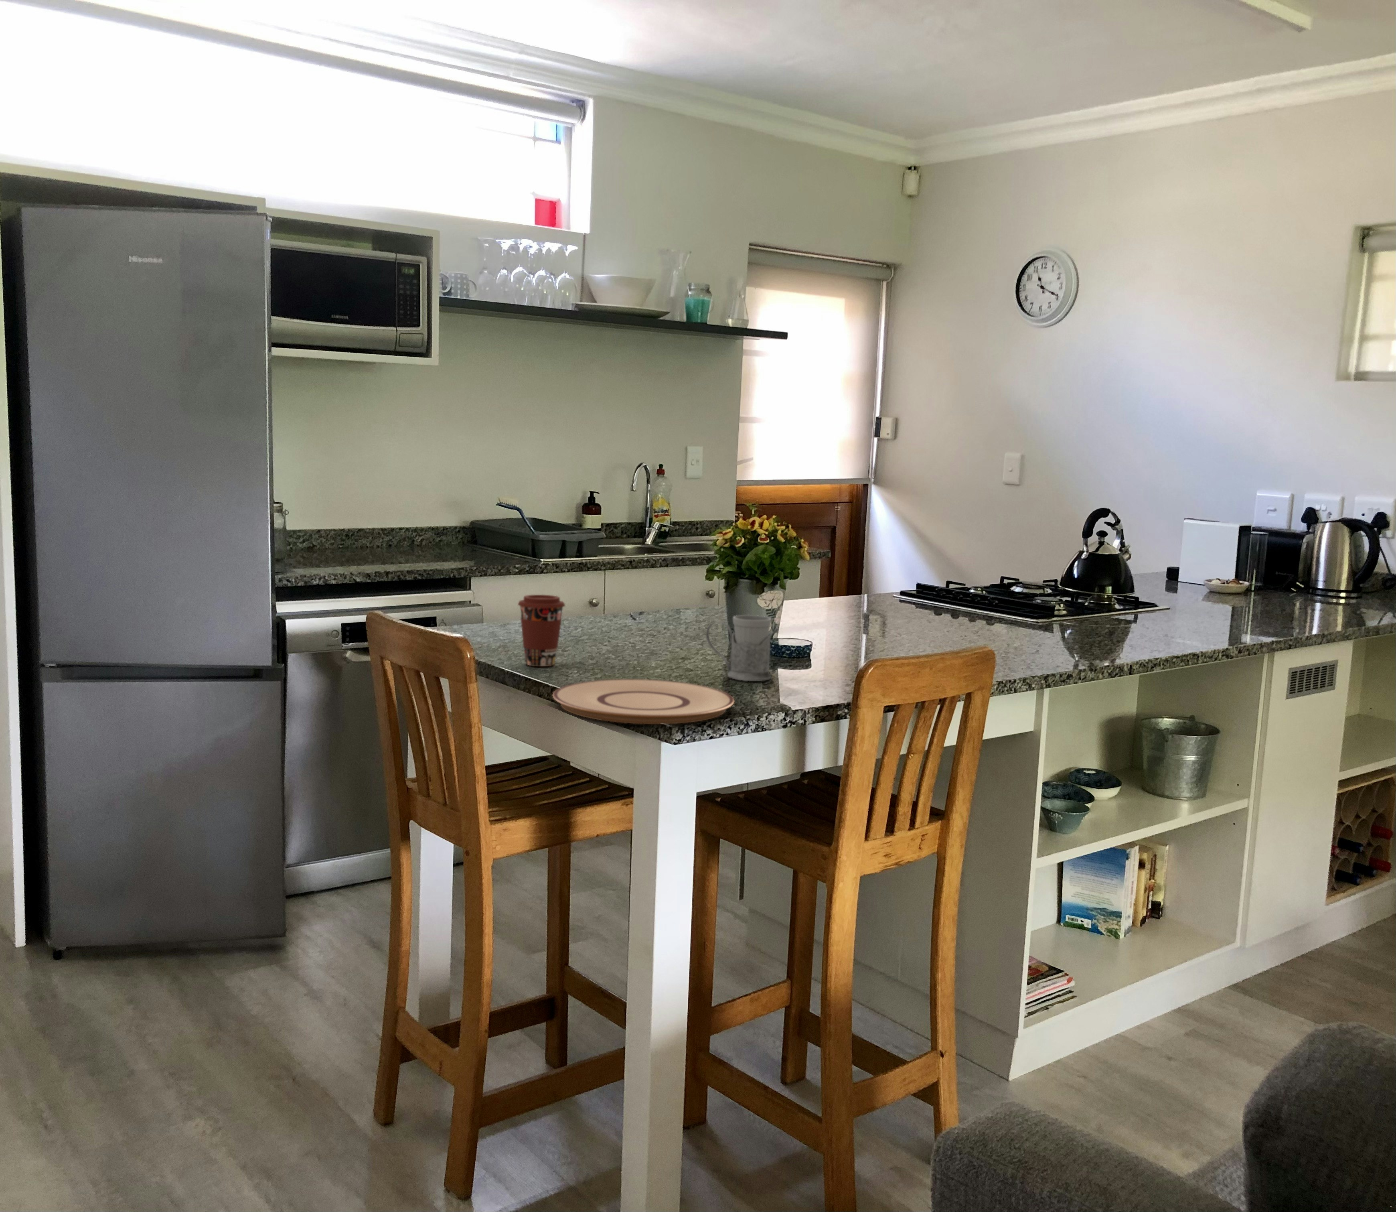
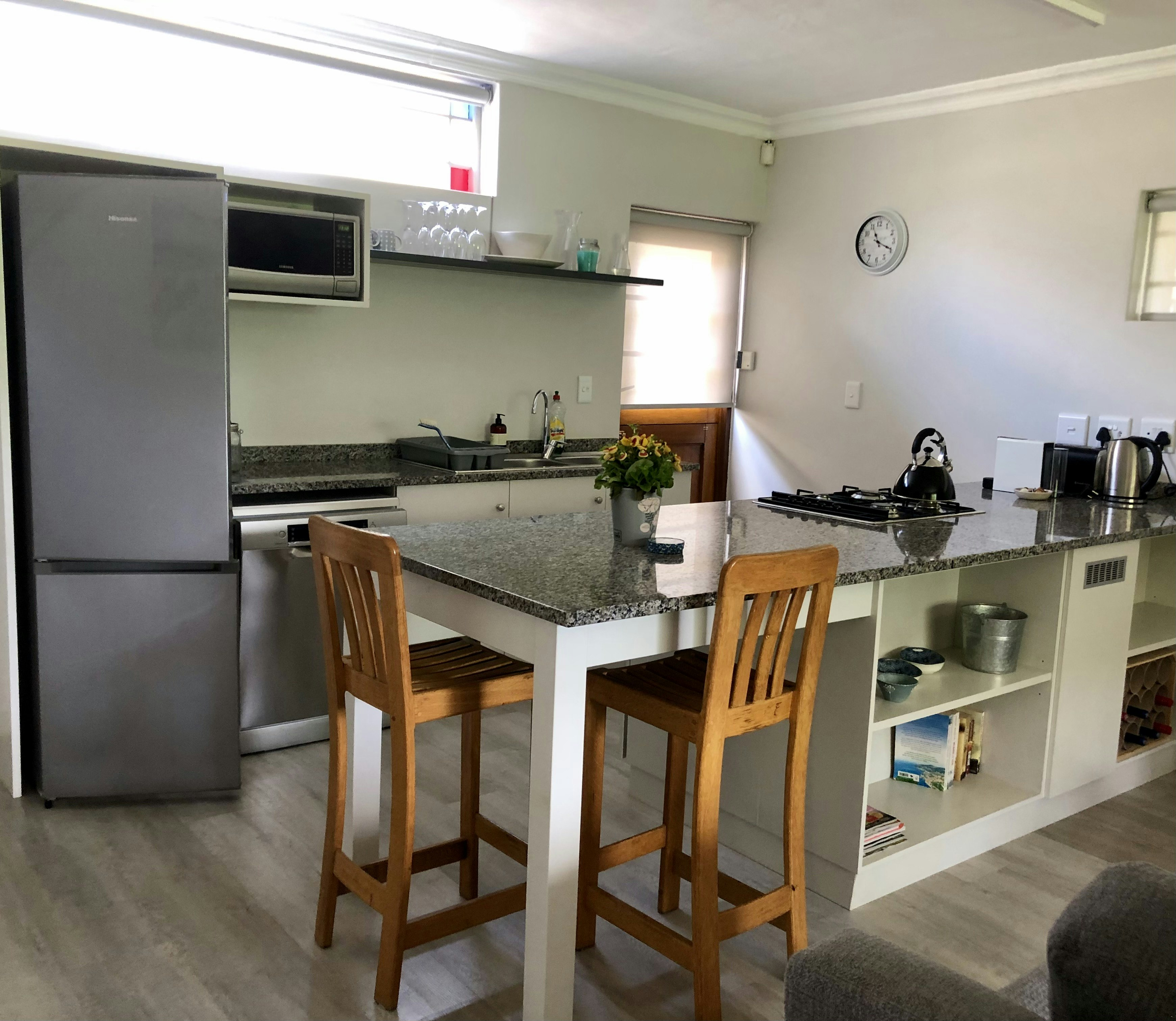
- coffee cup [518,595,566,667]
- plate [552,679,735,724]
- mug [705,615,772,681]
